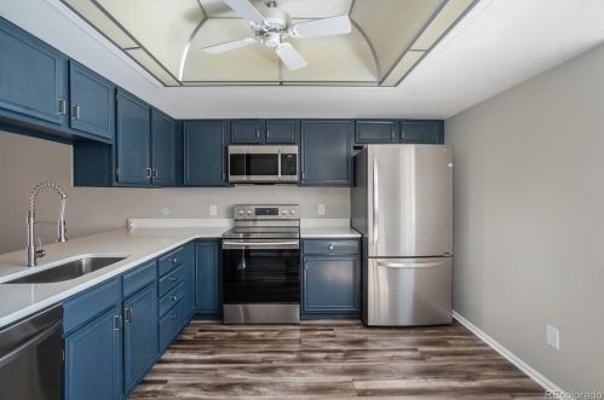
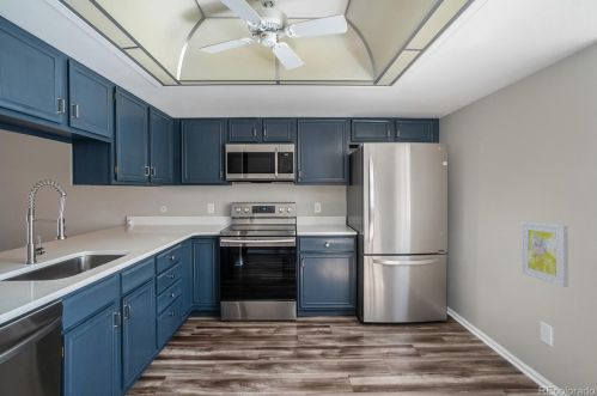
+ wall art [520,220,569,288]
